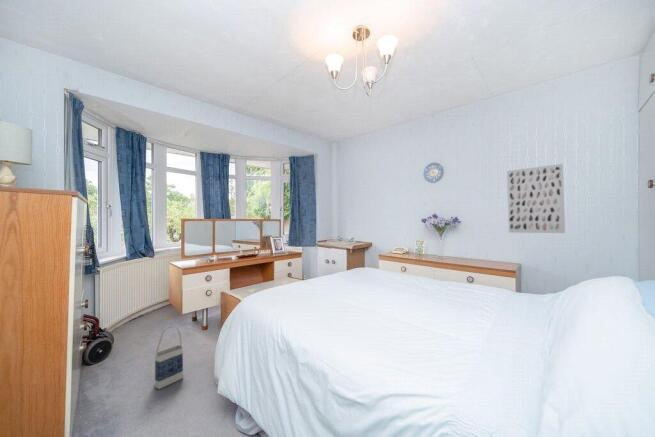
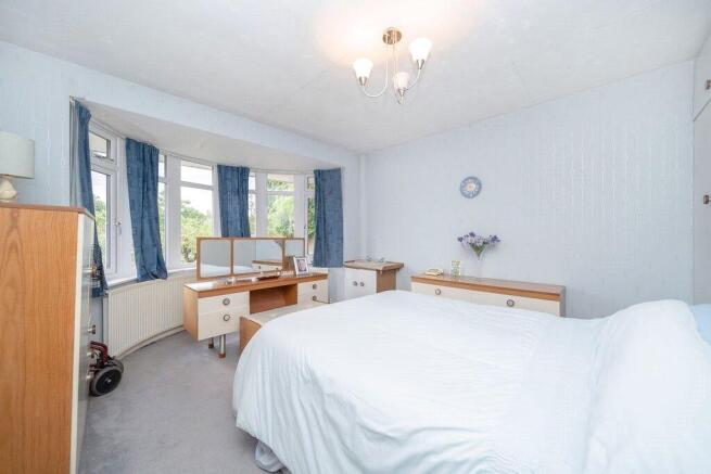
- wall art [506,163,566,234]
- bag [154,324,184,390]
